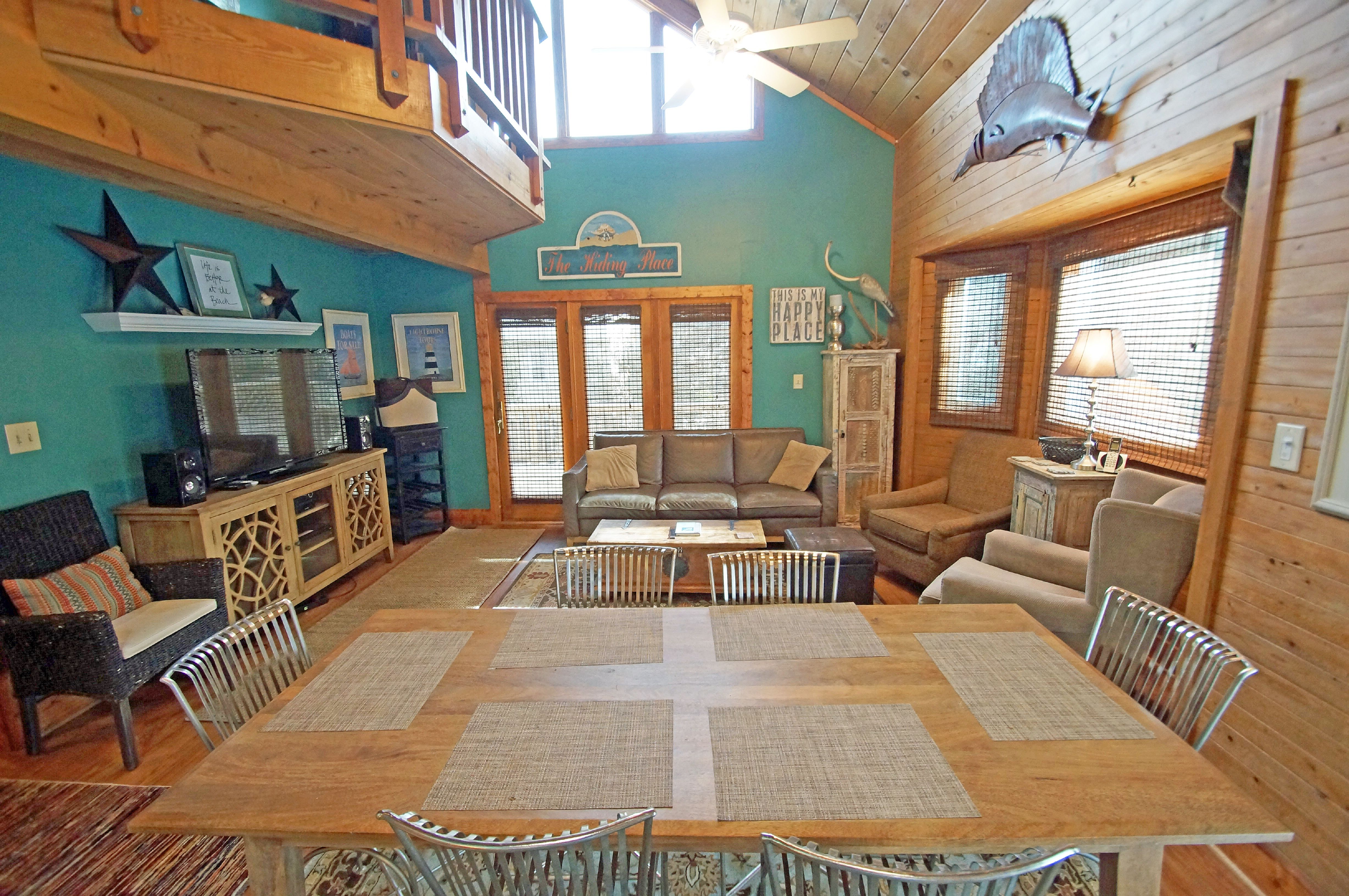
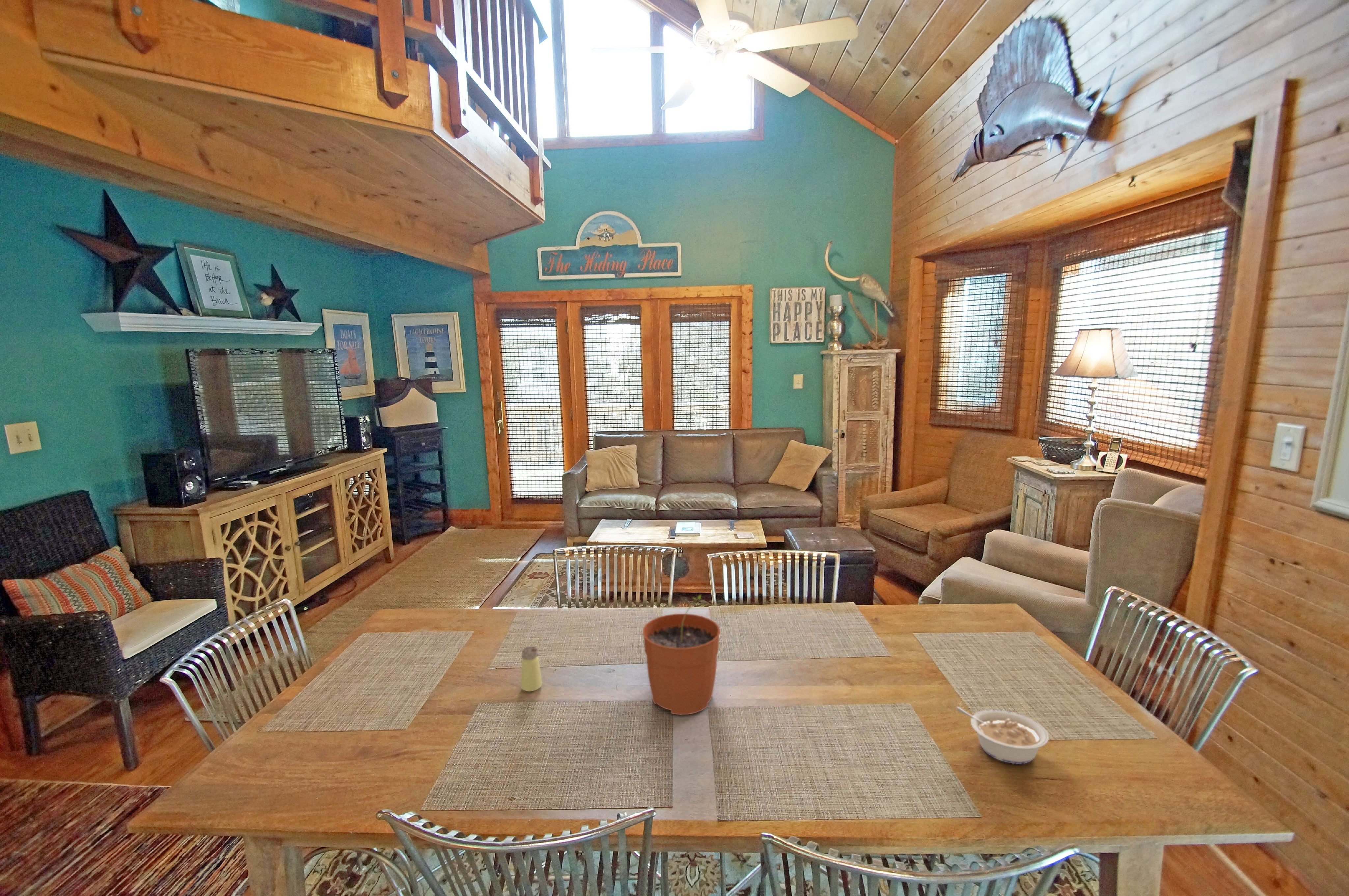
+ plant pot [642,594,721,715]
+ legume [956,707,1049,764]
+ saltshaker [520,646,542,692]
